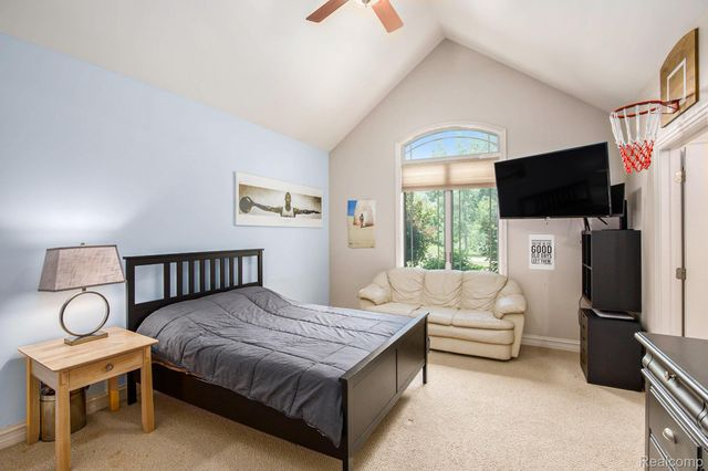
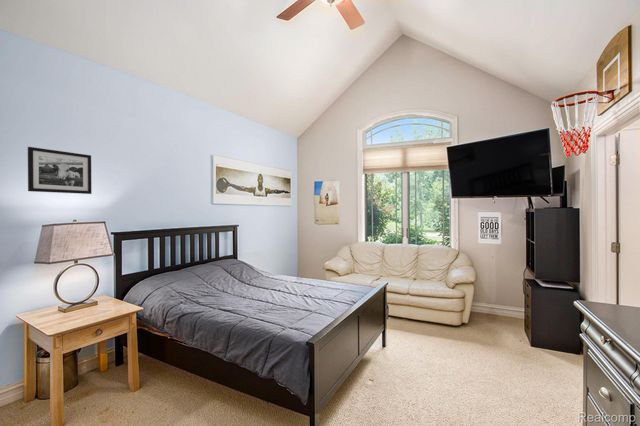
+ picture frame [27,146,93,195]
